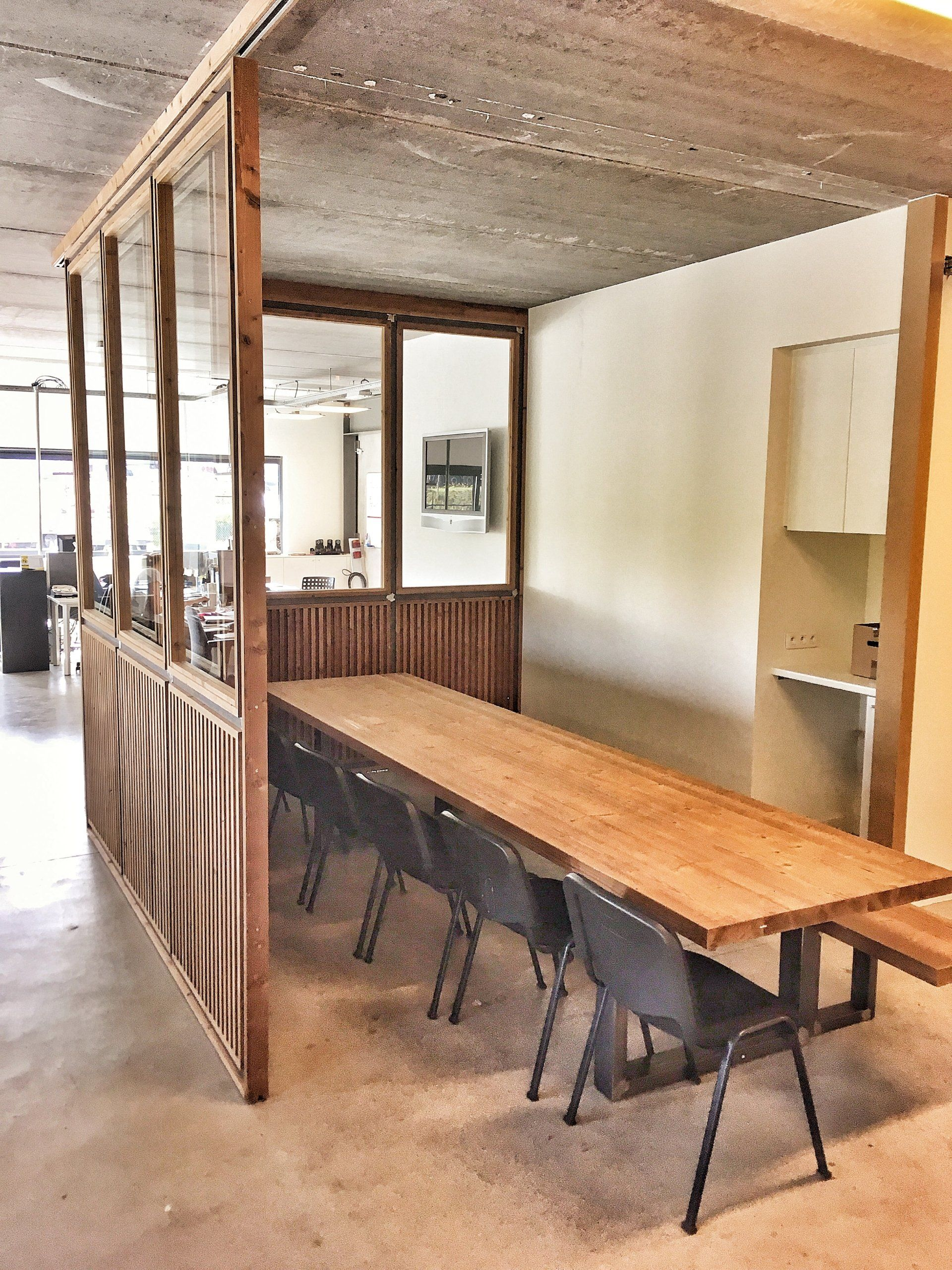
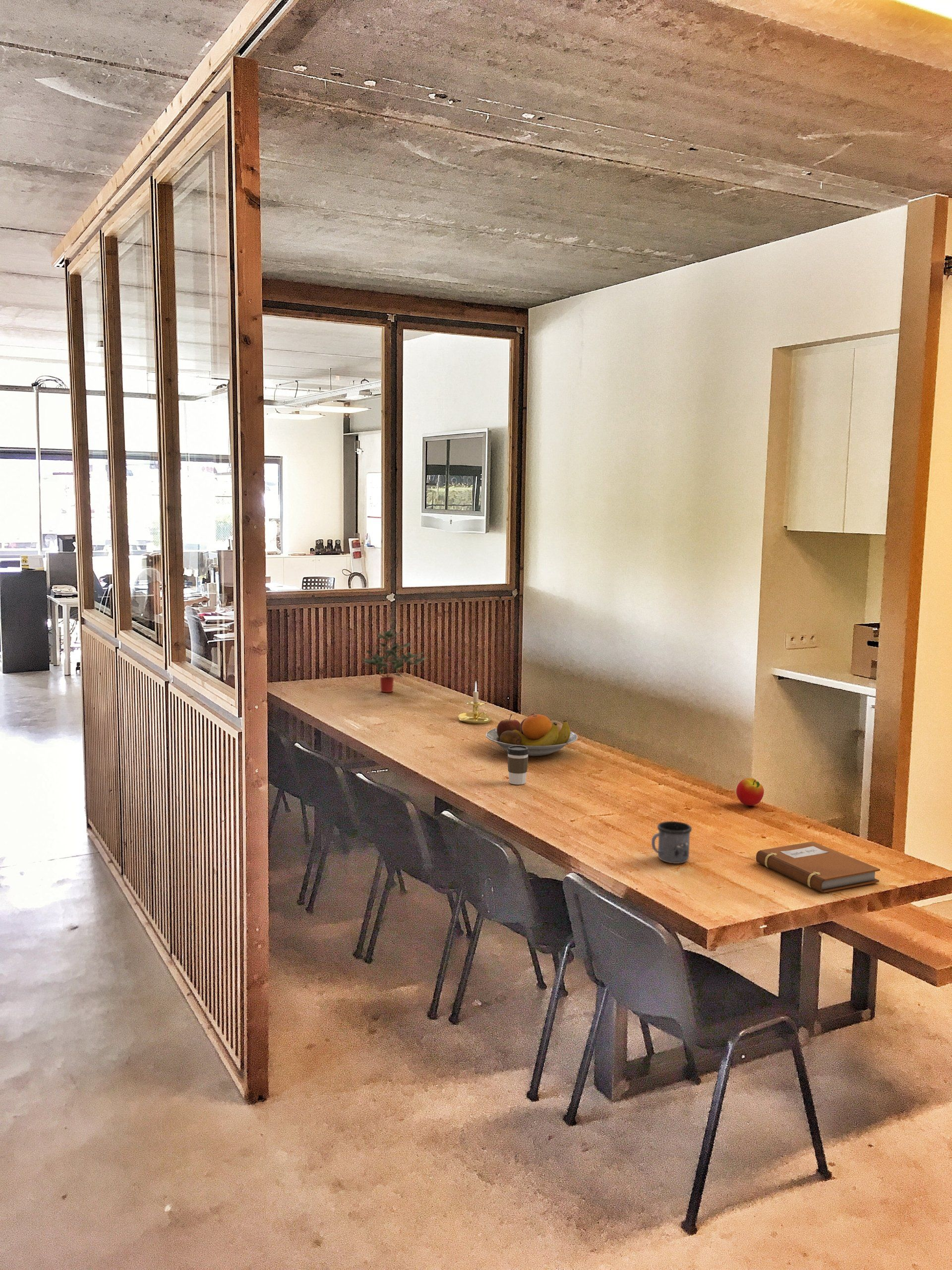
+ candle holder [458,681,493,724]
+ potted plant [360,629,427,693]
+ notebook [756,841,881,893]
+ apple [736,777,765,806]
+ fruit bowl [485,713,578,757]
+ coffee cup [506,746,529,785]
+ mug [651,821,692,864]
